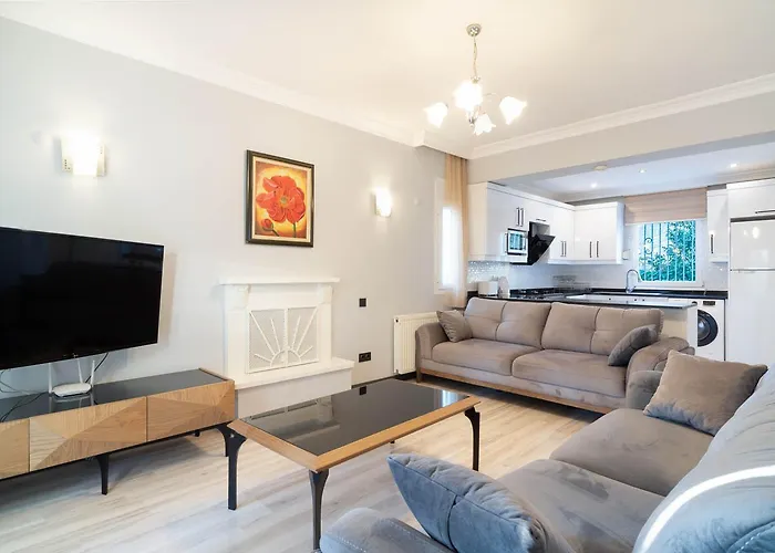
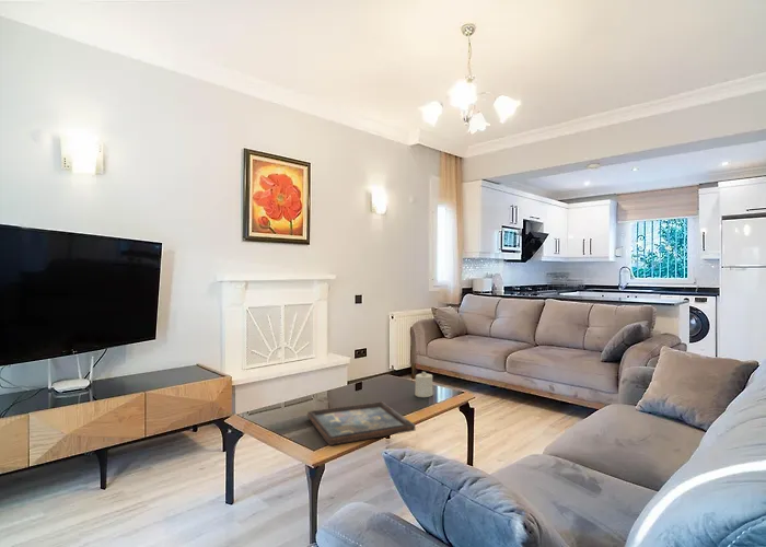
+ candle [414,371,433,398]
+ decorative tray [306,400,417,446]
